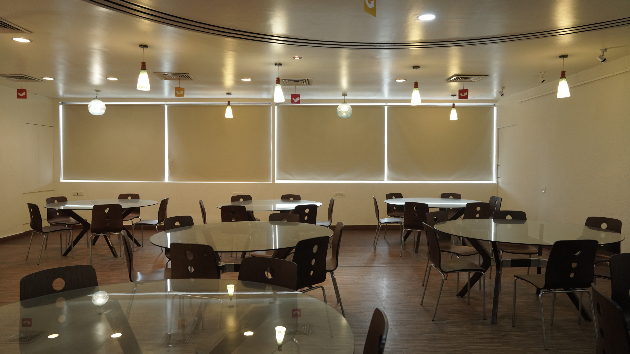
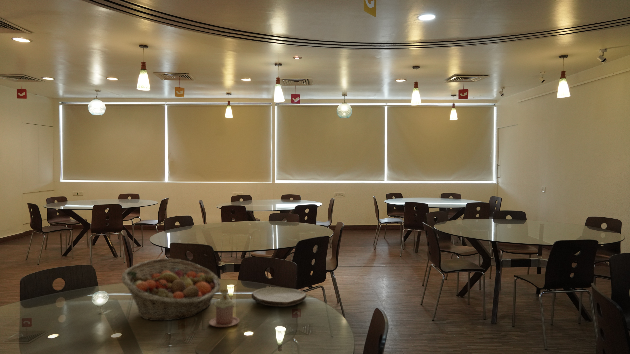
+ fruit basket [121,257,221,322]
+ plate [251,286,307,307]
+ mug [208,288,241,328]
